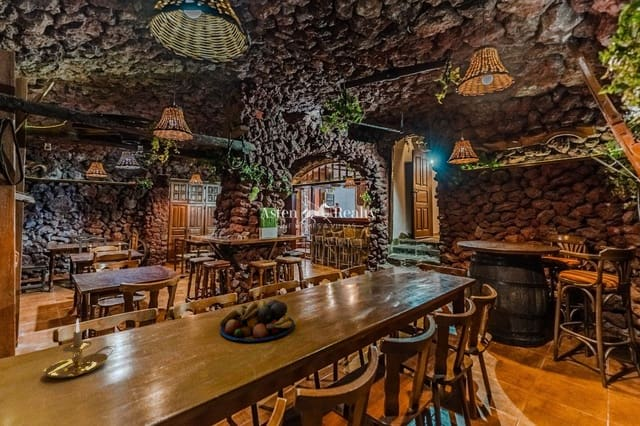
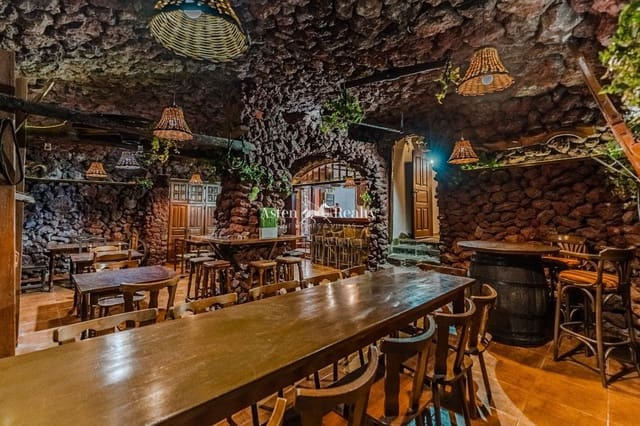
- candle holder [43,317,118,380]
- fruit bowl [219,299,295,343]
